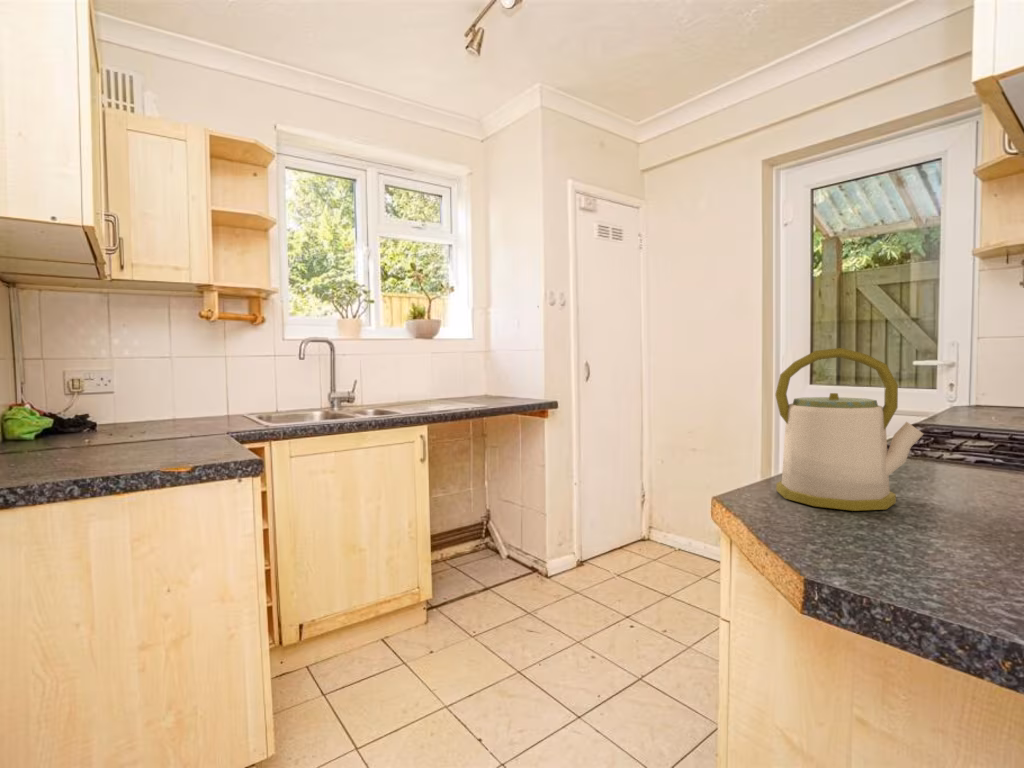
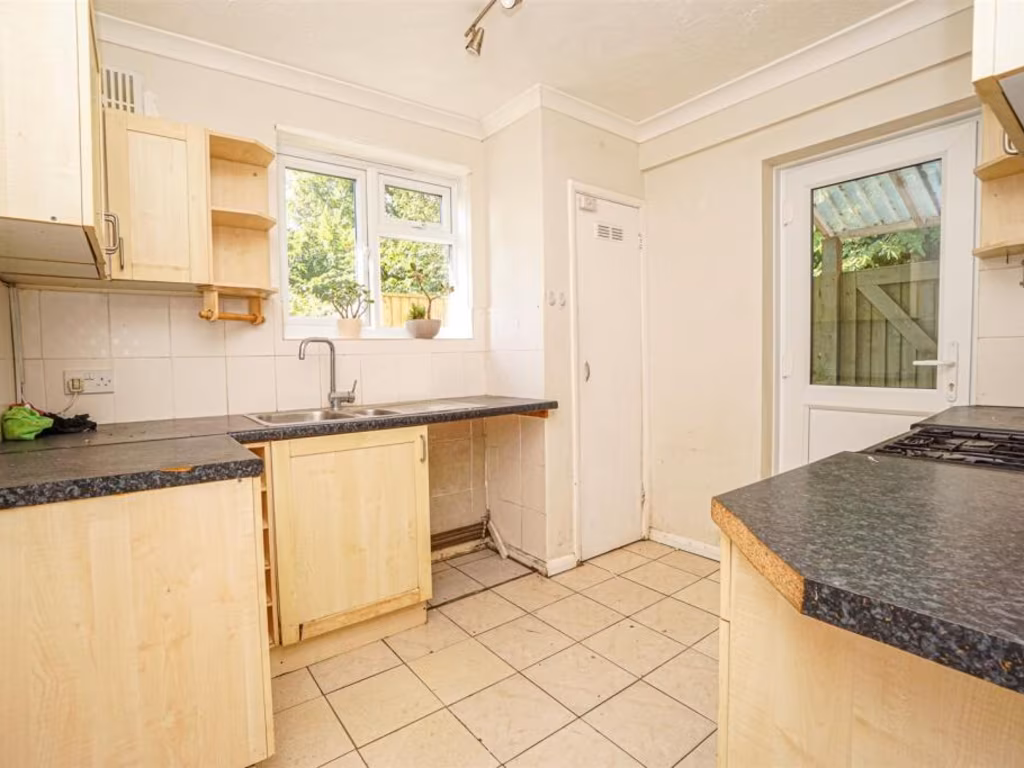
- kettle [774,347,924,512]
